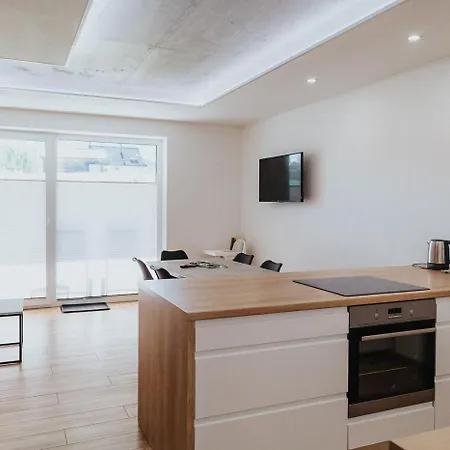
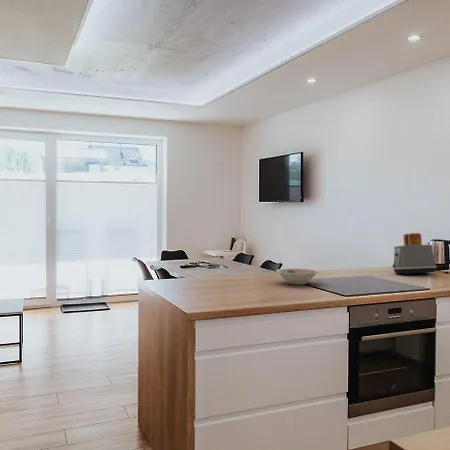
+ bowl [275,267,320,285]
+ toaster [392,232,437,276]
